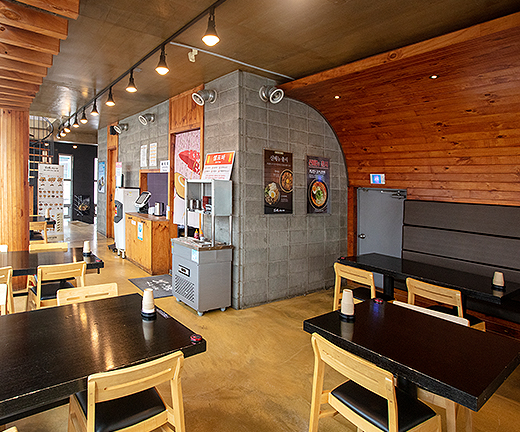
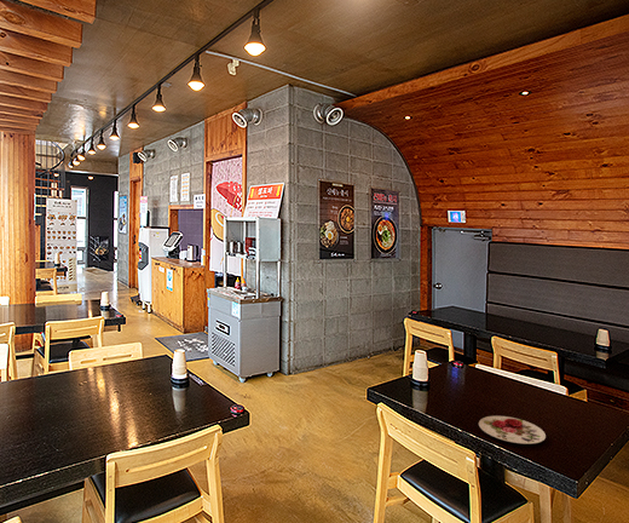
+ plate [478,415,547,446]
